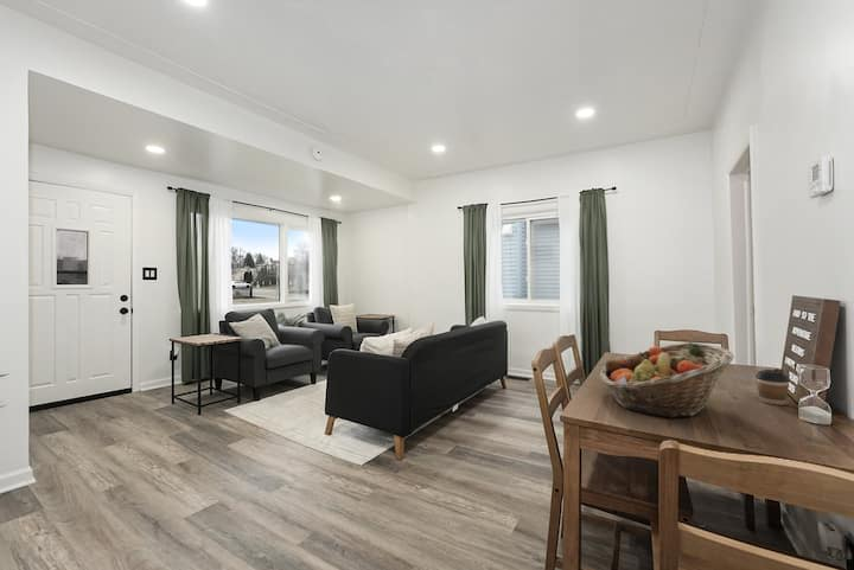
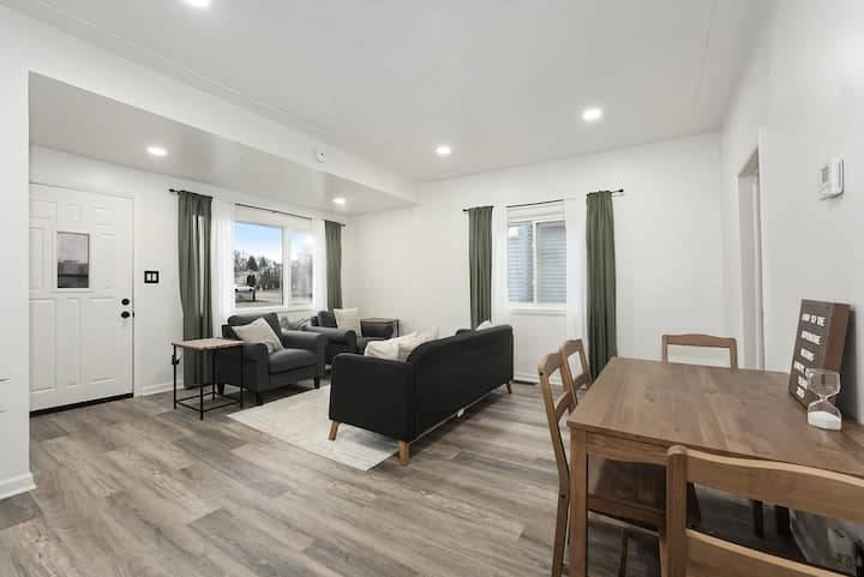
- coffee cup [754,367,791,406]
- fruit basket [599,341,735,420]
